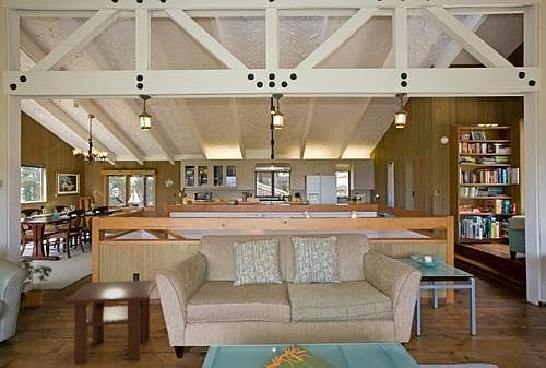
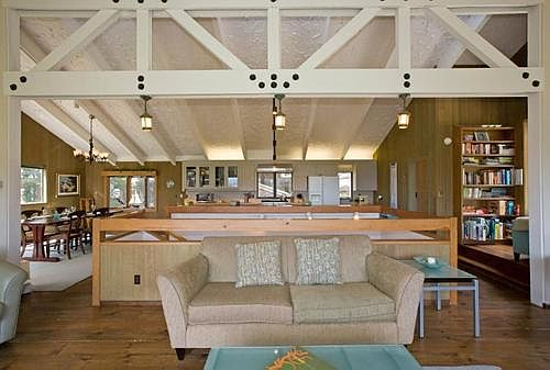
- house plant [16,258,54,308]
- coffee table [62,278,157,366]
